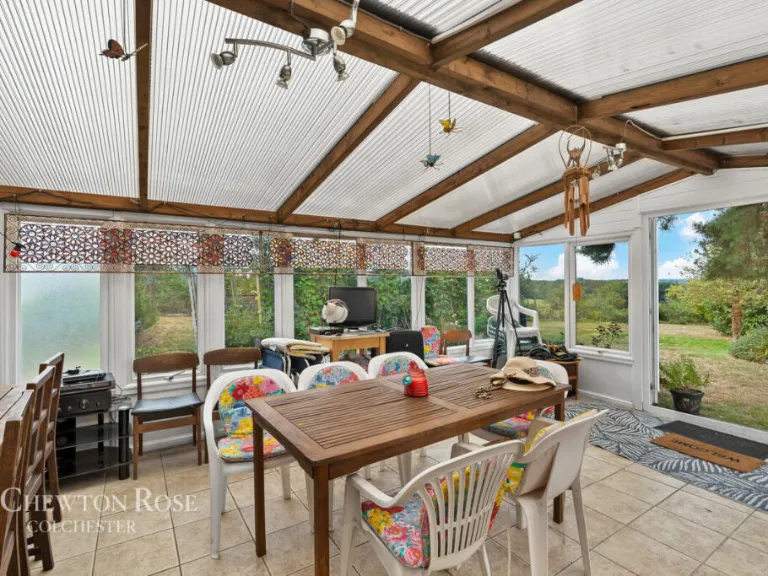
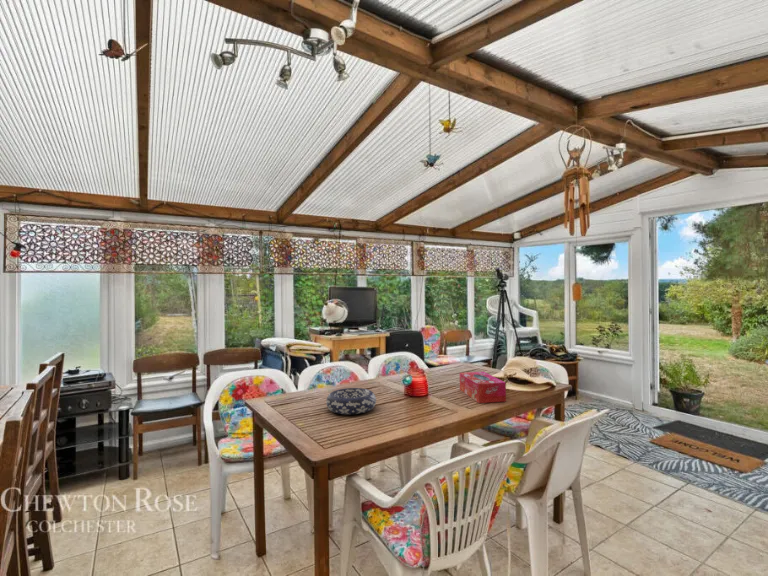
+ decorative bowl [325,387,377,415]
+ tissue box [459,371,507,404]
